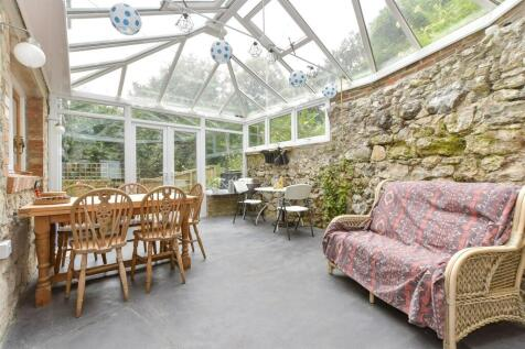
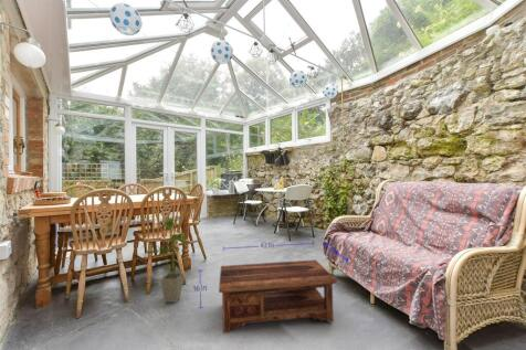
+ coffee table [192,240,349,333]
+ house plant [138,215,188,304]
